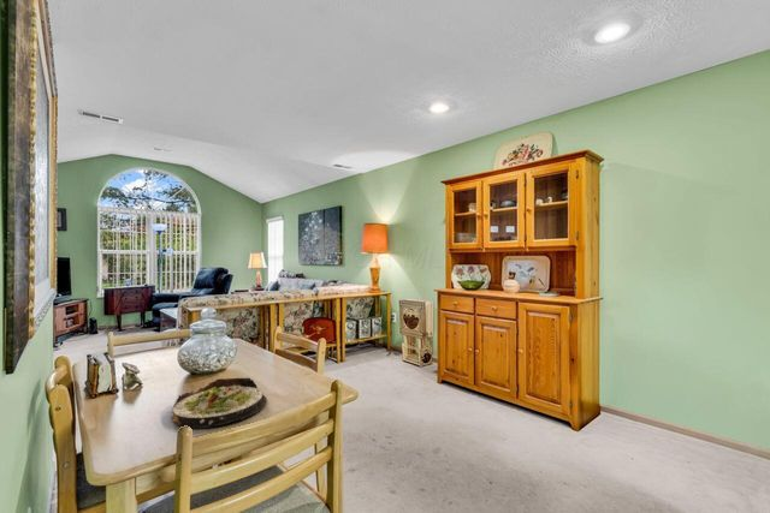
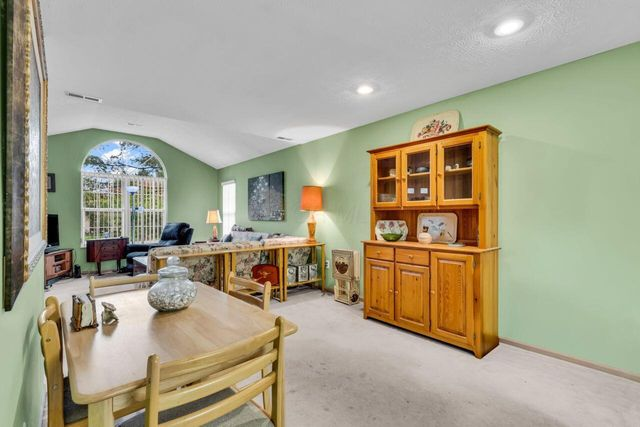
- salad plate [170,377,268,429]
